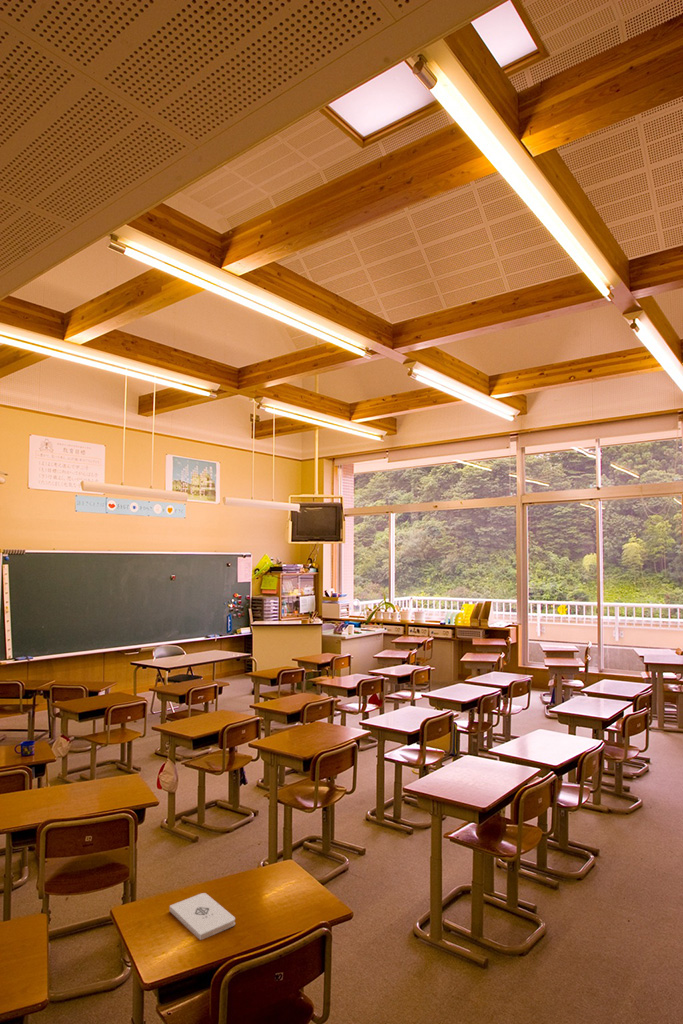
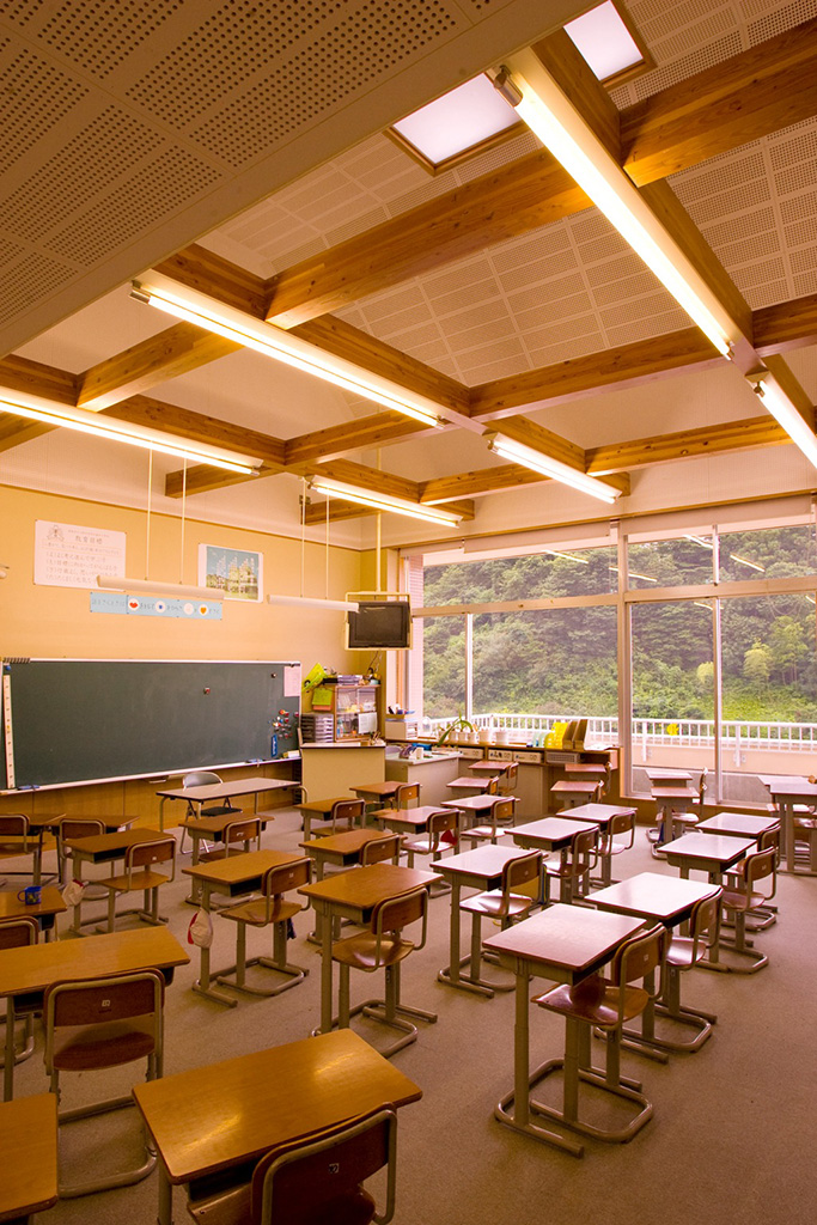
- notepad [169,892,236,941]
